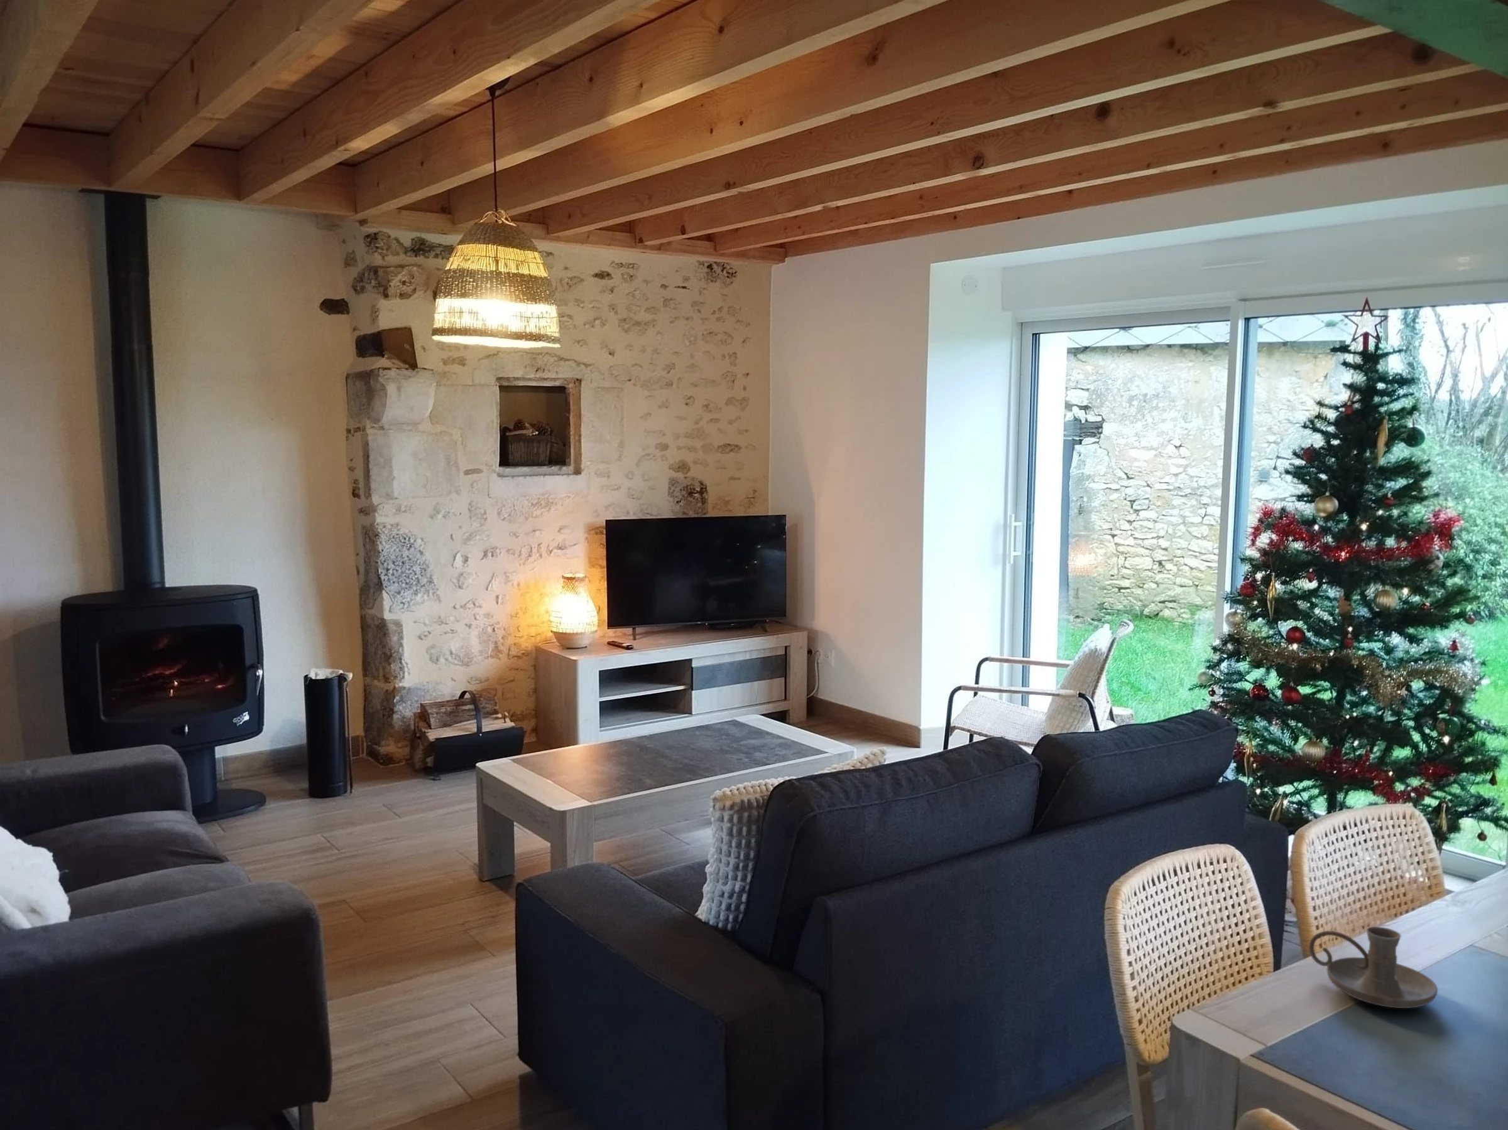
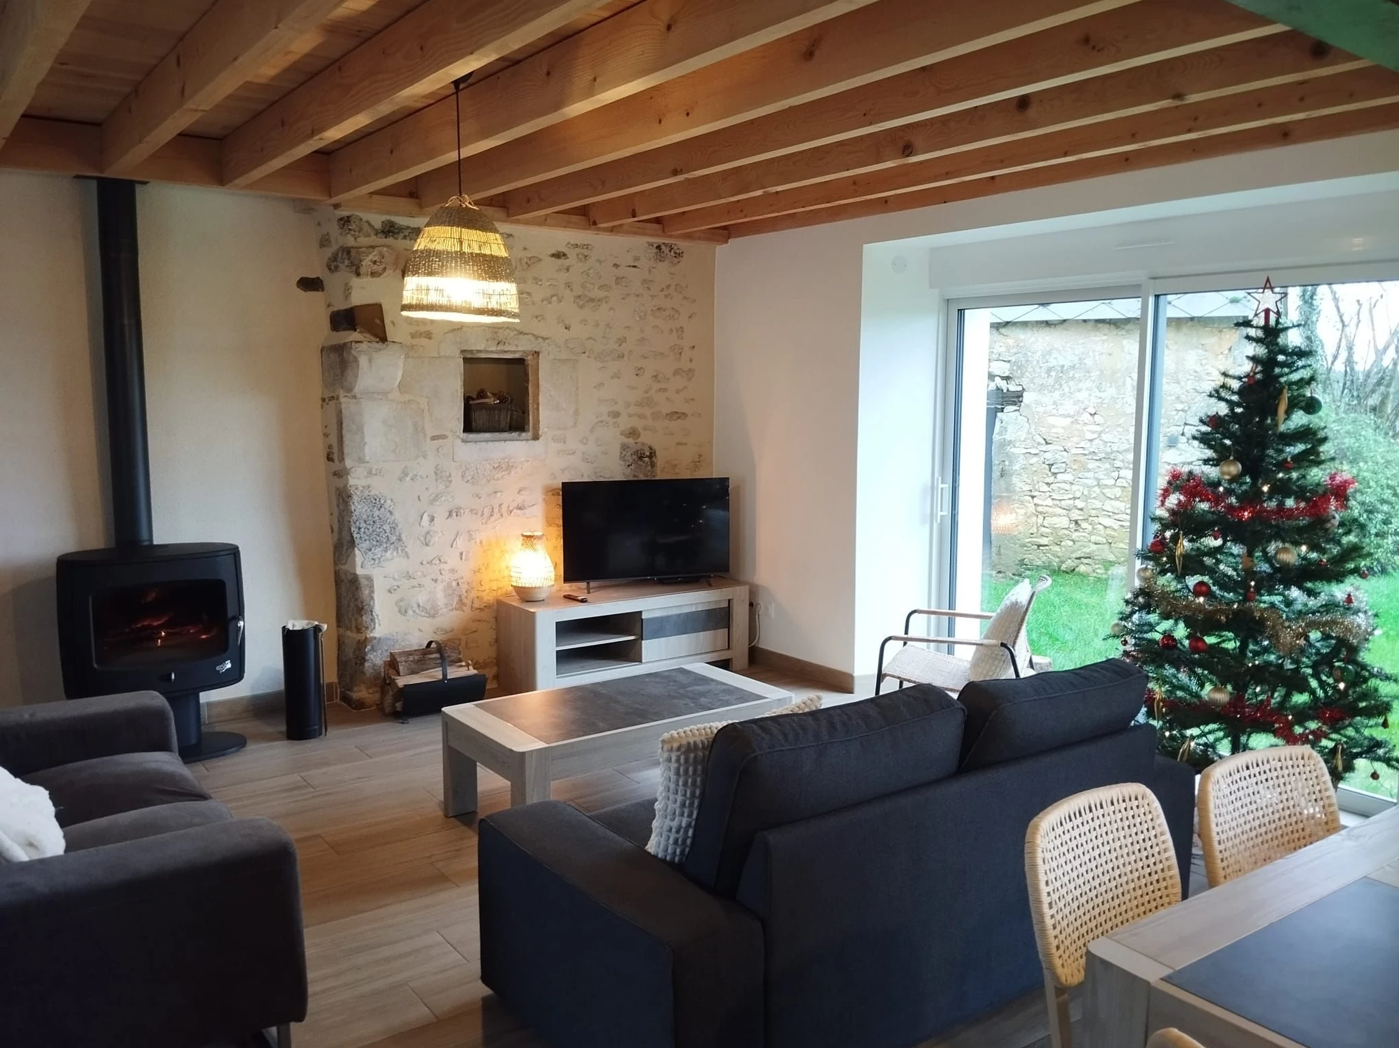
- candle holder [1309,926,1438,1009]
